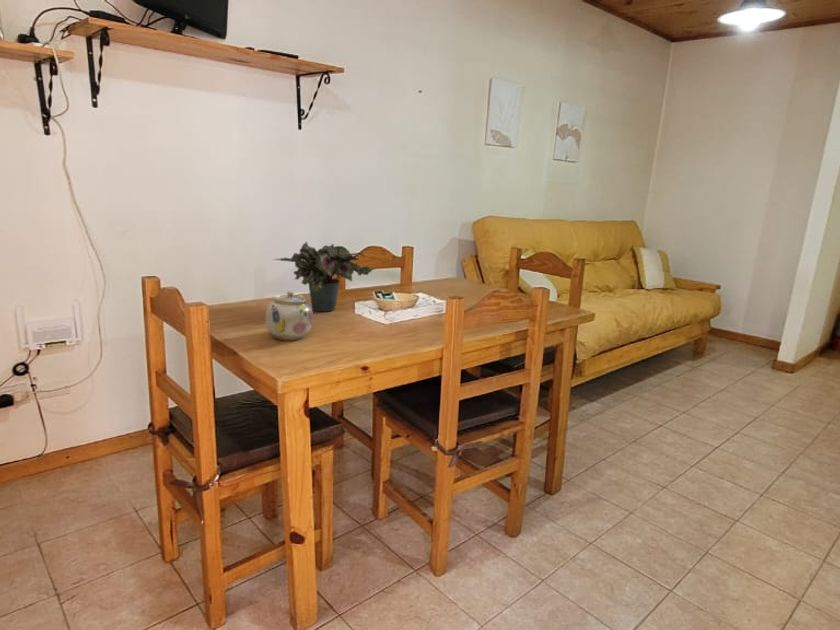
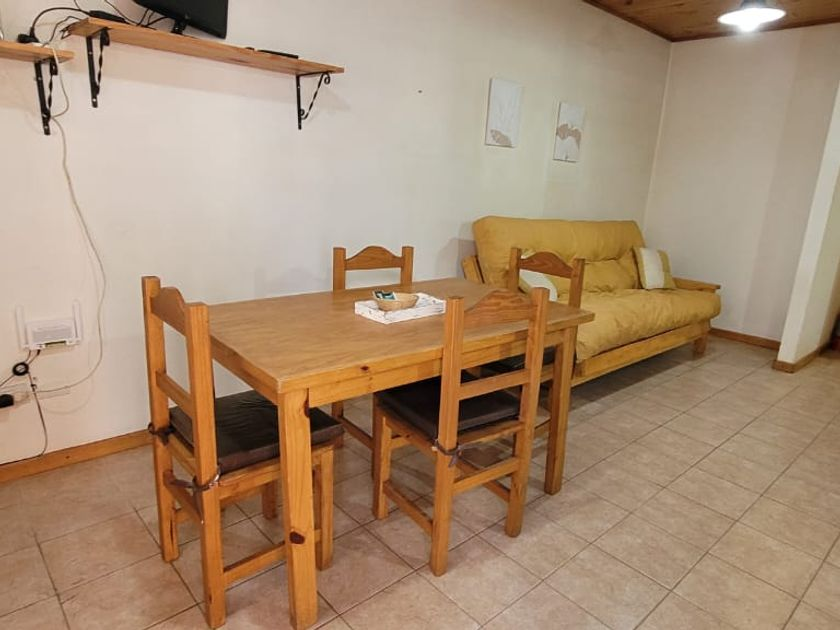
- teapot [264,291,314,341]
- potted plant [272,241,375,312]
